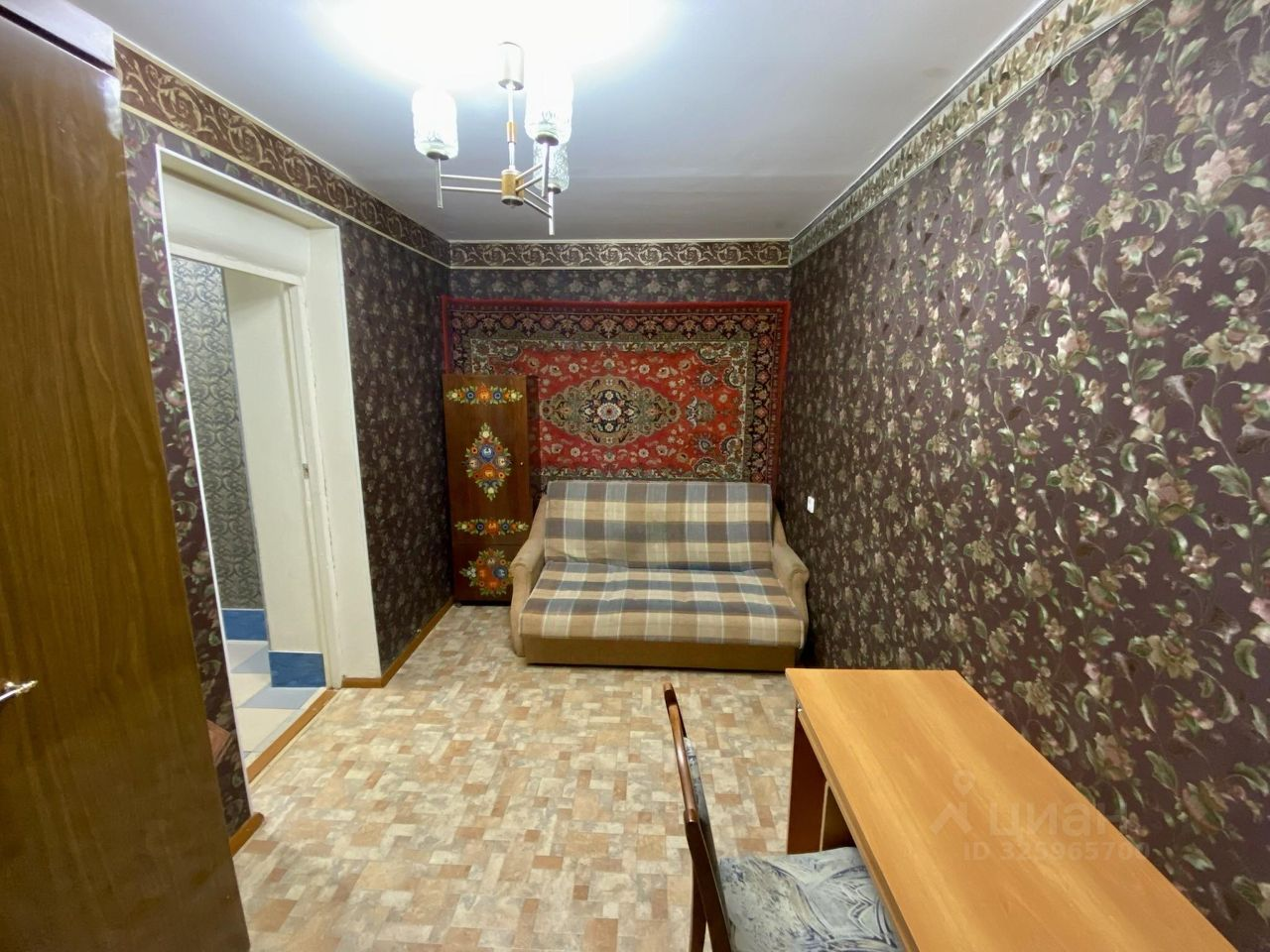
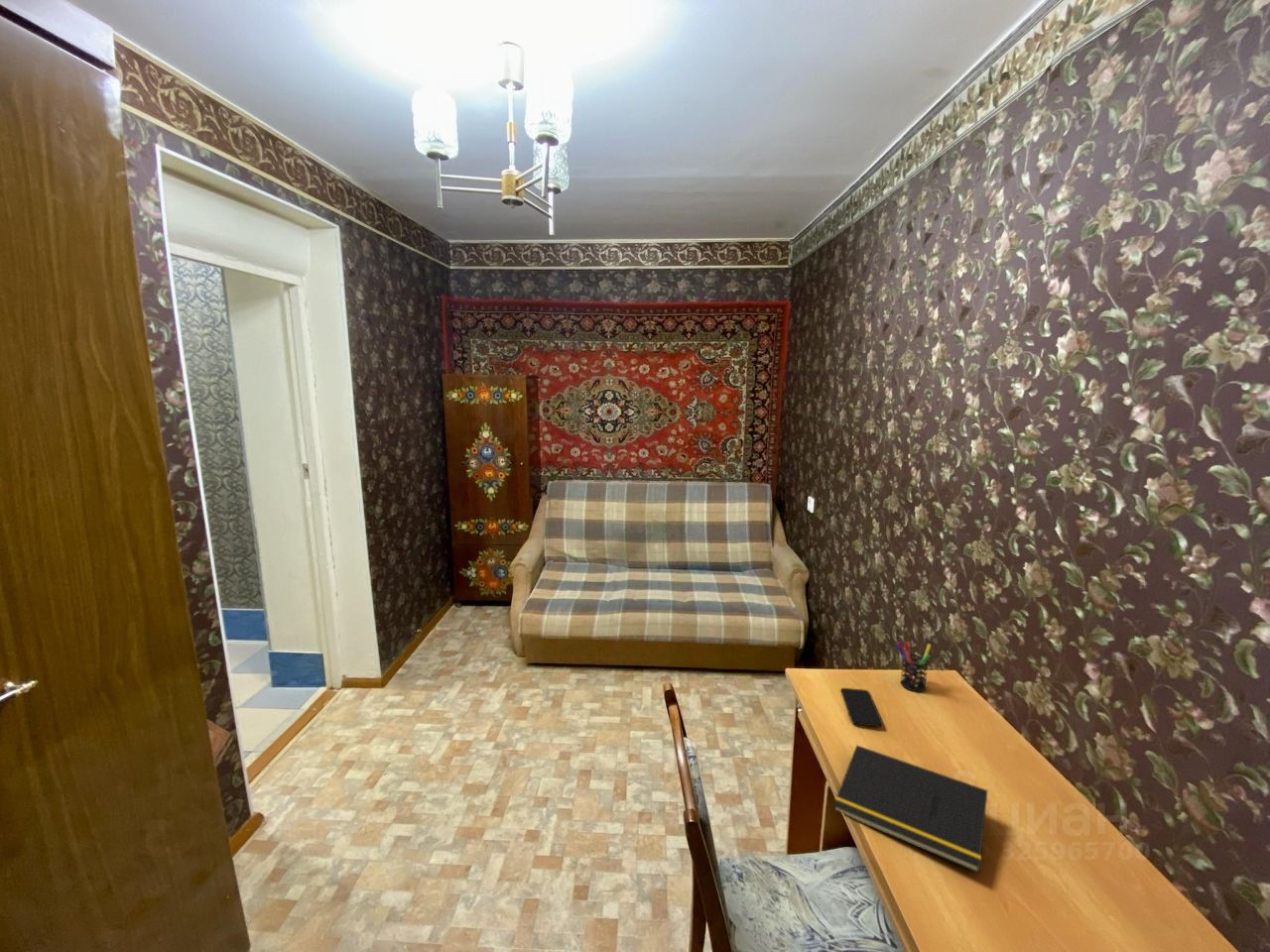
+ pen holder [895,641,932,692]
+ notepad [832,744,989,875]
+ smartphone [840,687,884,728]
